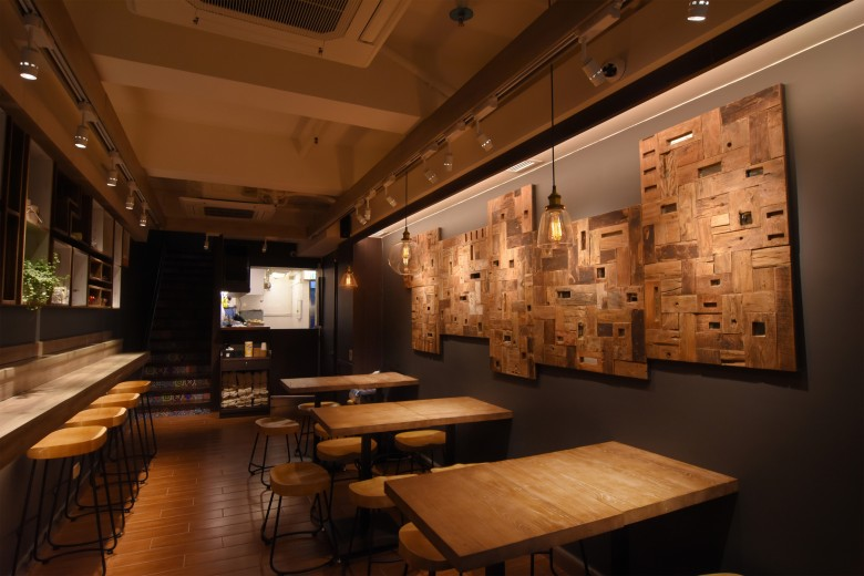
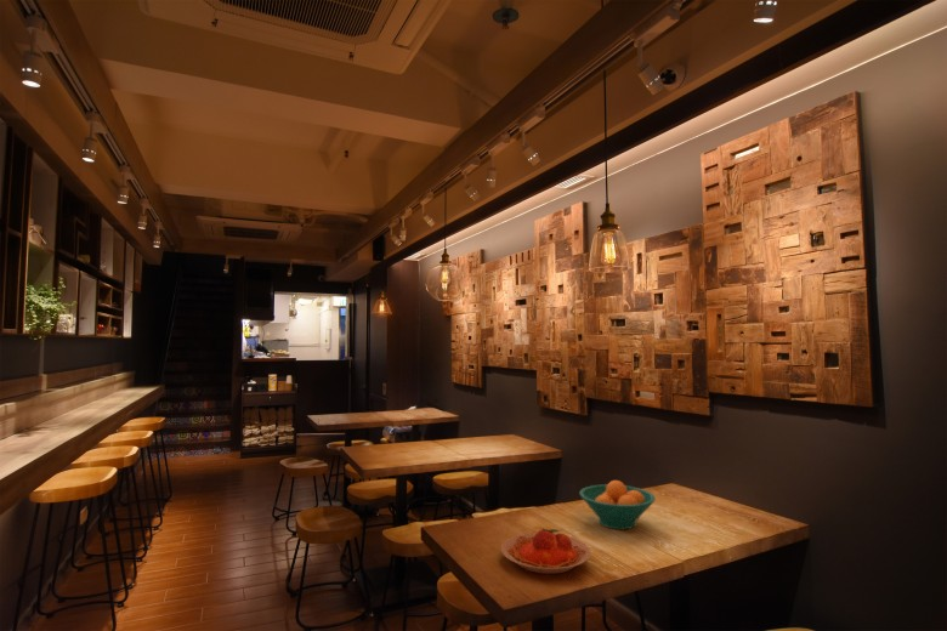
+ plate [500,527,592,575]
+ fruit bowl [578,479,657,530]
